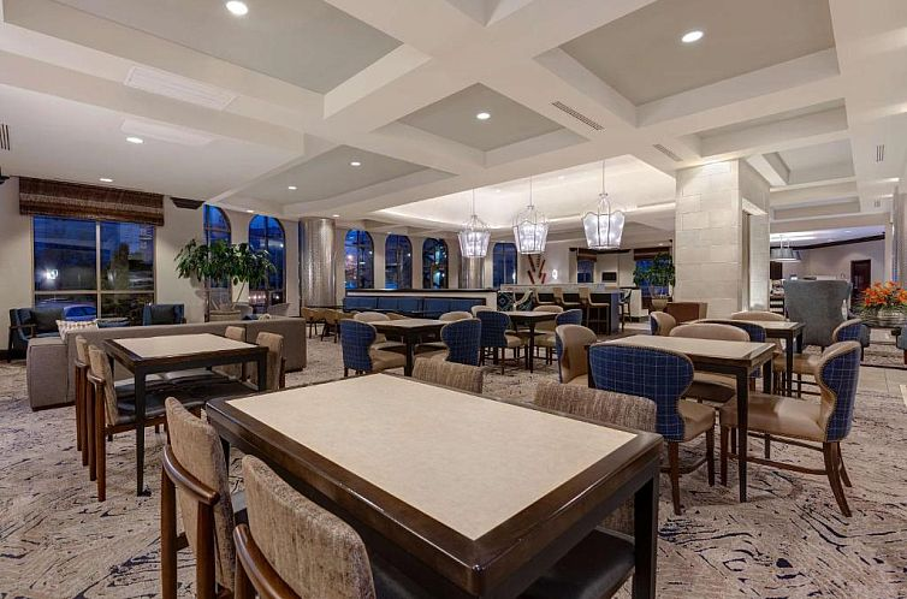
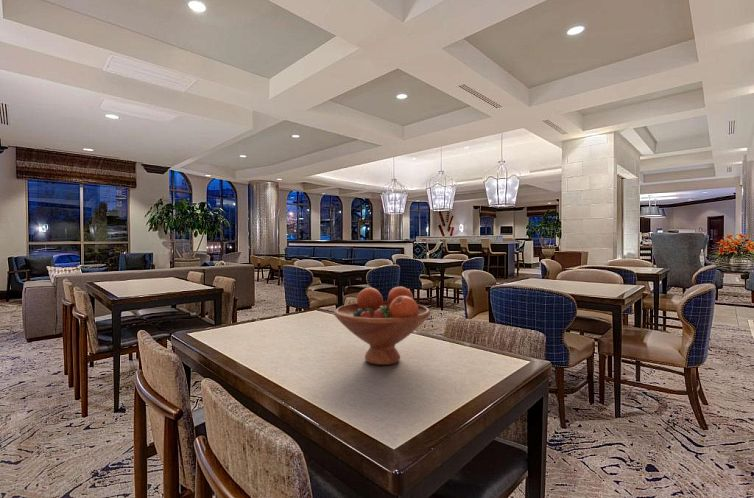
+ fruit bowl [333,286,432,366]
